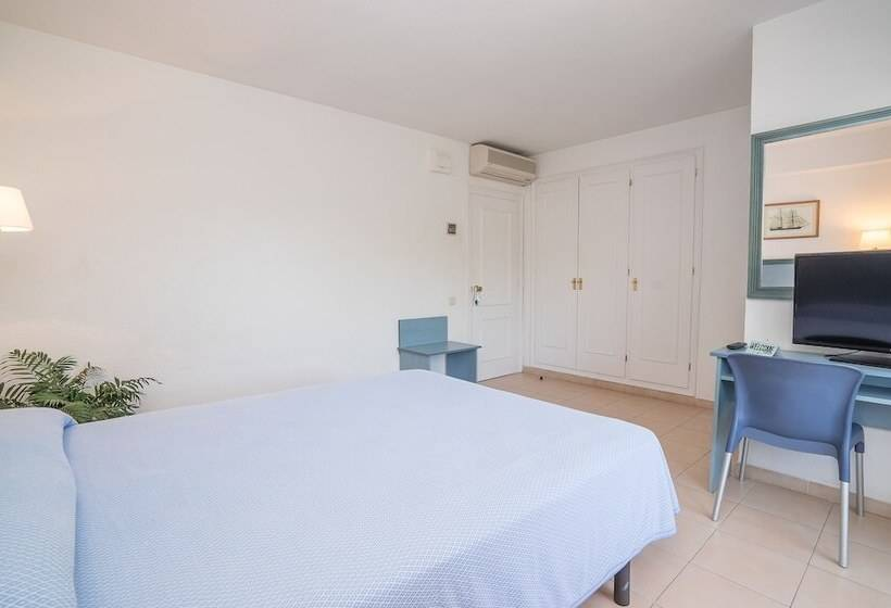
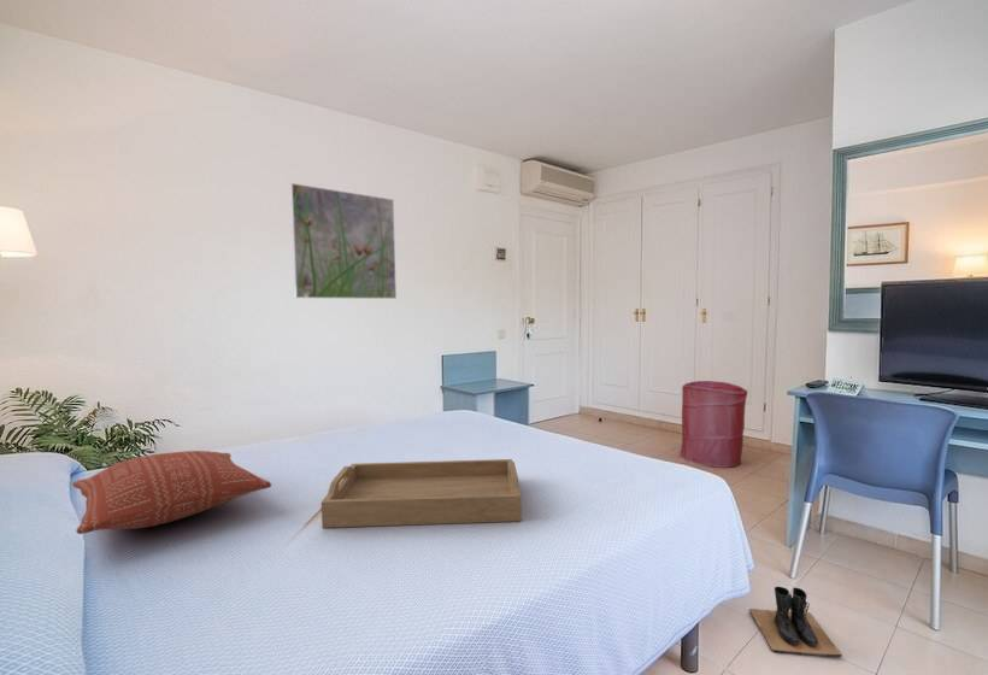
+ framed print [289,182,398,300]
+ boots [748,586,843,658]
+ pillow [71,450,272,535]
+ serving tray [320,458,523,529]
+ laundry hamper [680,380,748,469]
